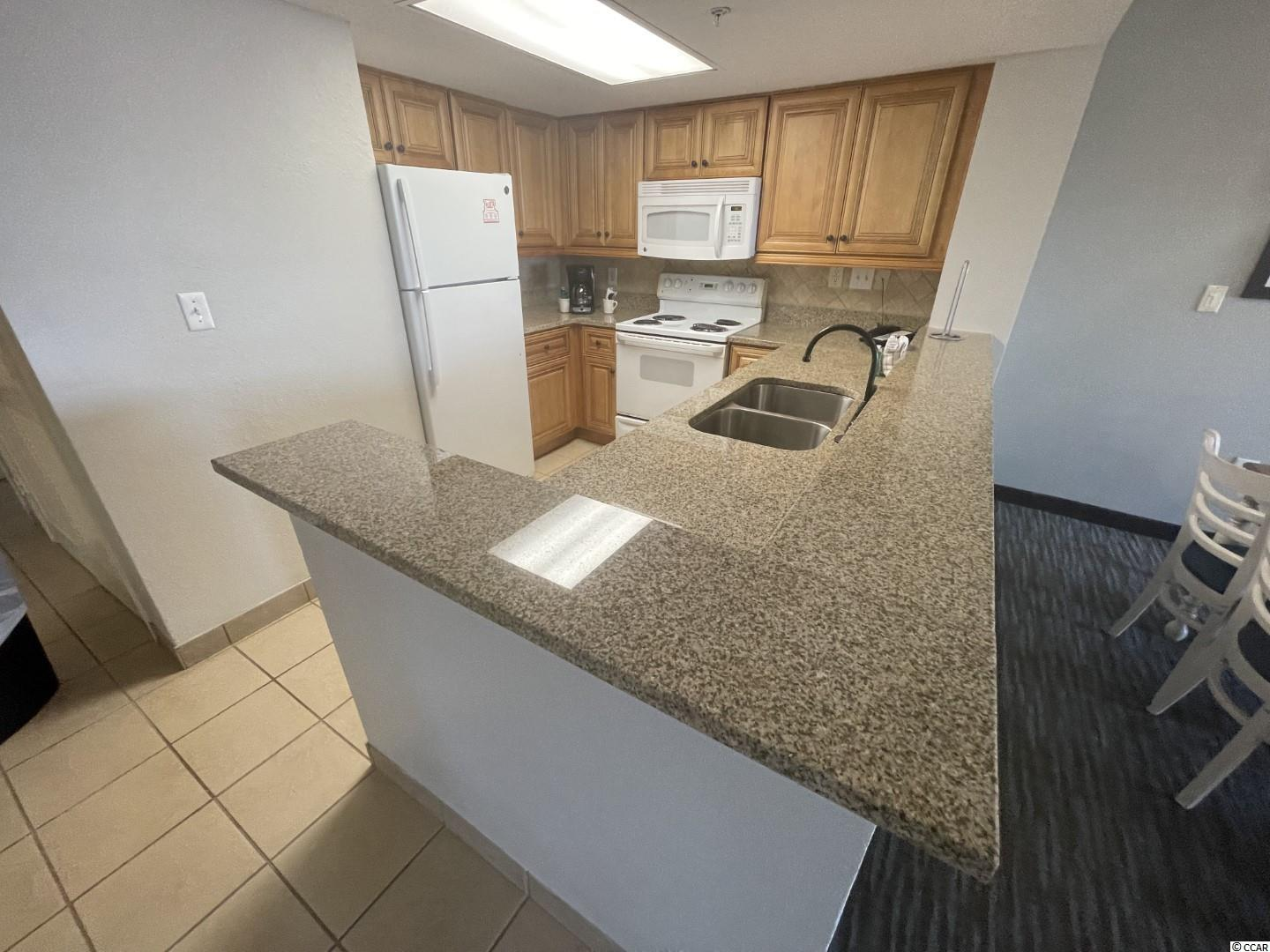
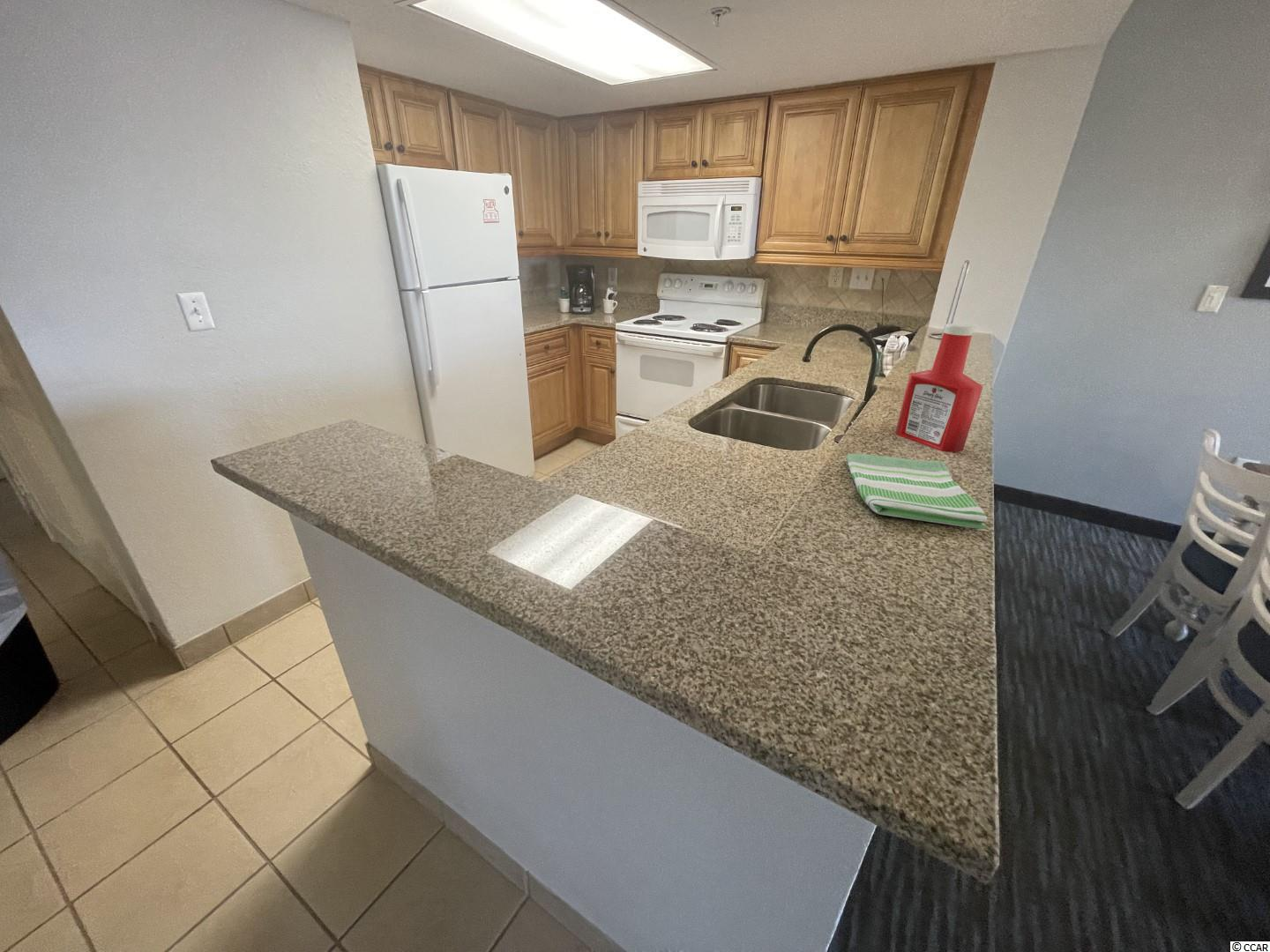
+ soap bottle [895,323,983,454]
+ dish towel [845,453,988,530]
